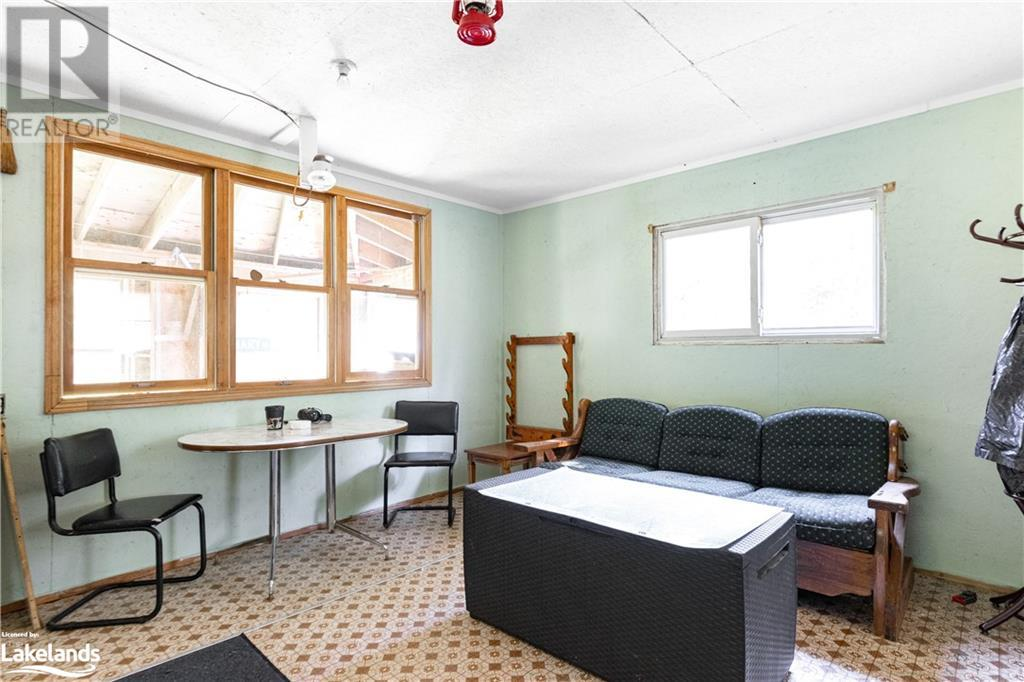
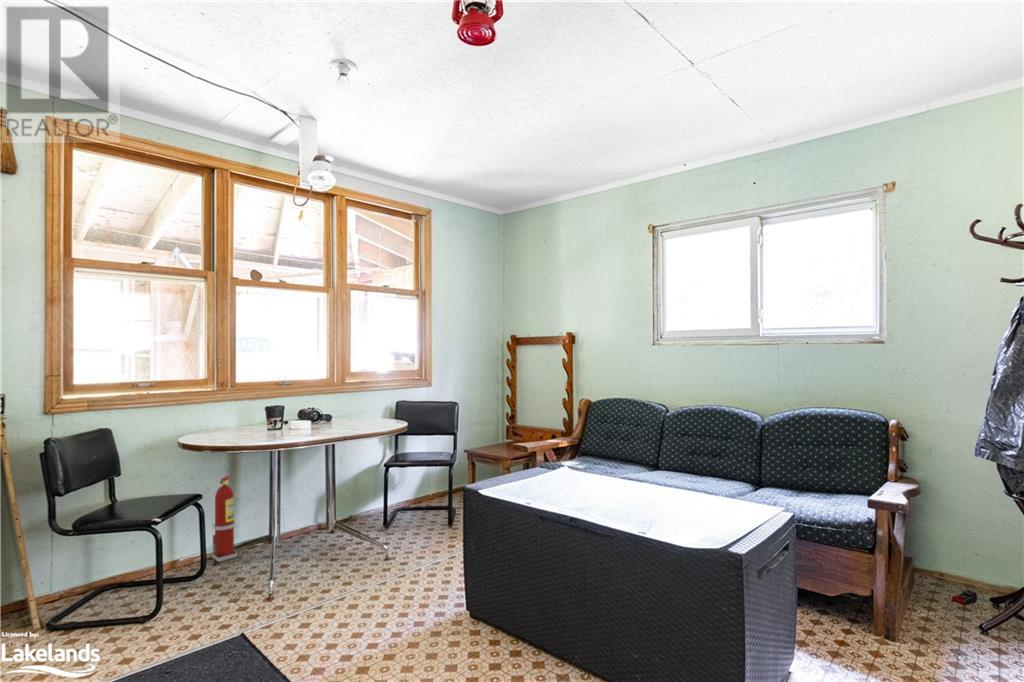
+ fire extinguisher [211,474,238,563]
